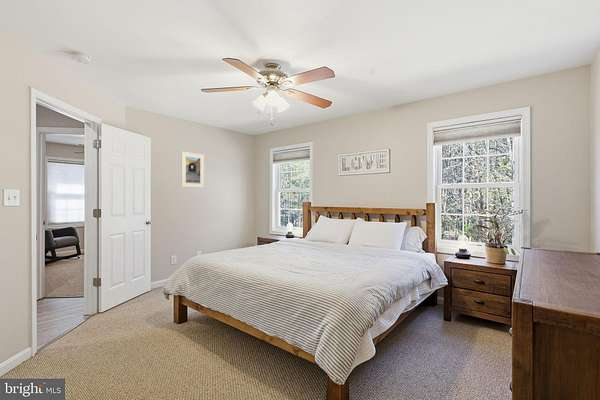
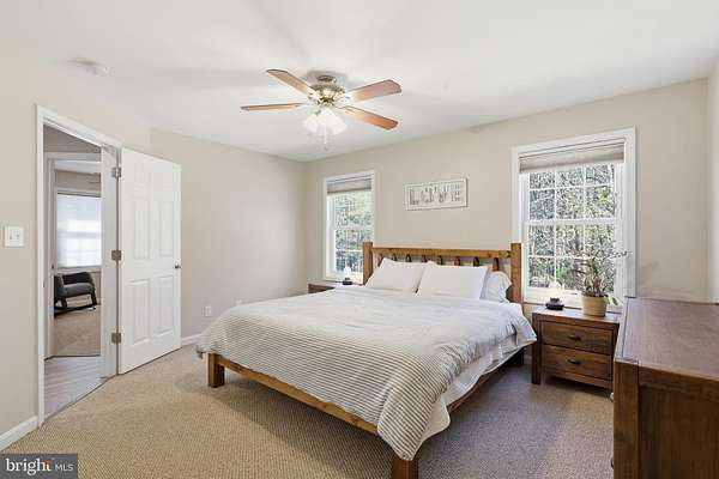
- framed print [180,151,205,189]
